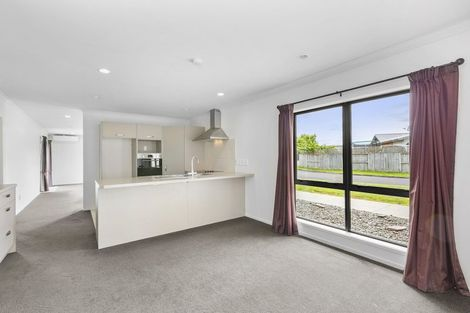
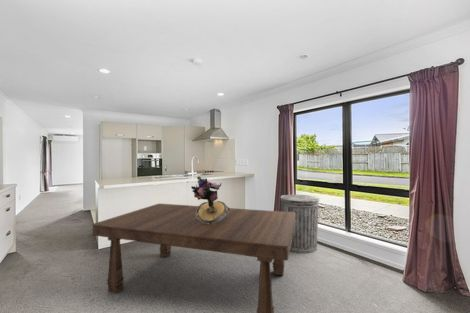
+ dining table [91,203,296,313]
+ bouquet [190,176,231,224]
+ trash can [280,194,321,254]
